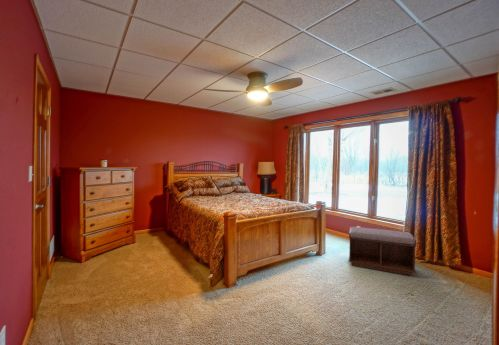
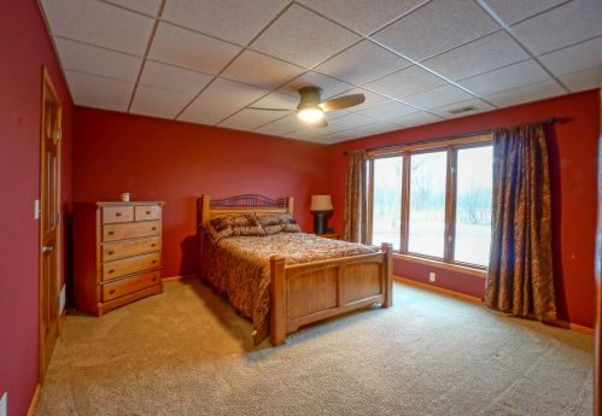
- bench [348,226,417,276]
